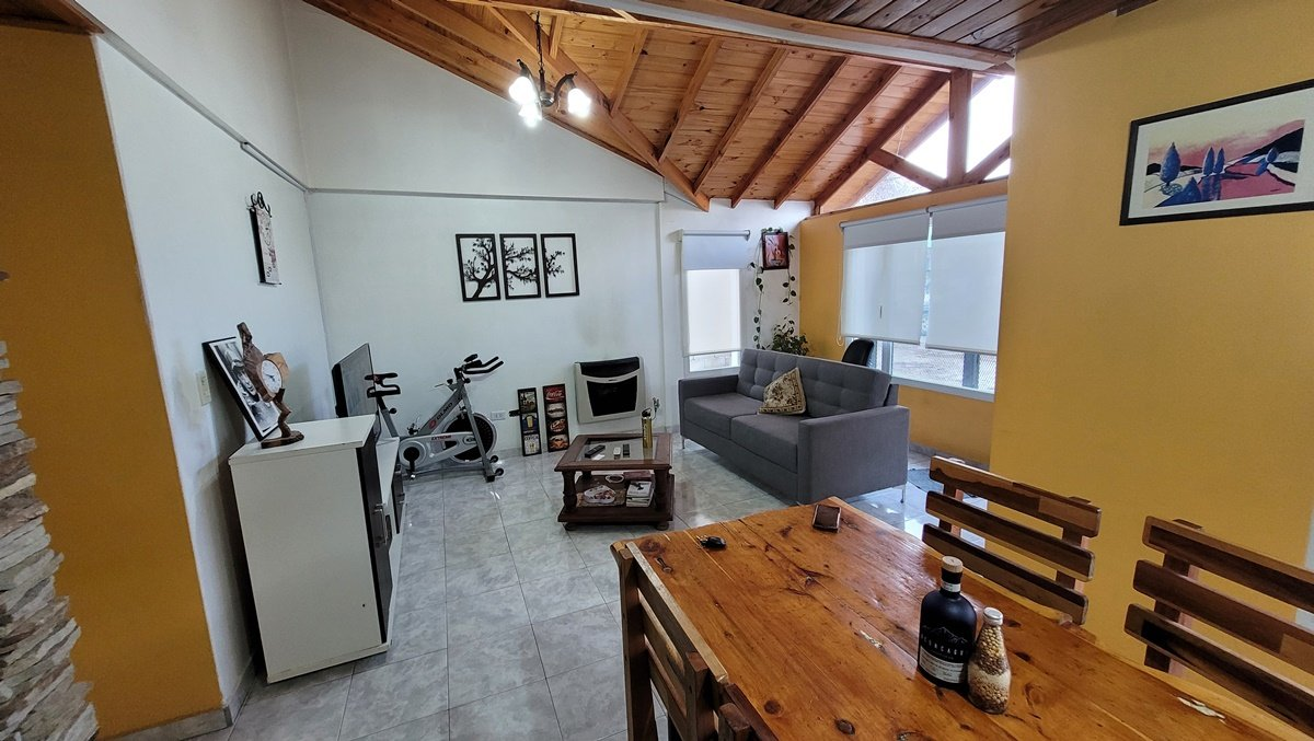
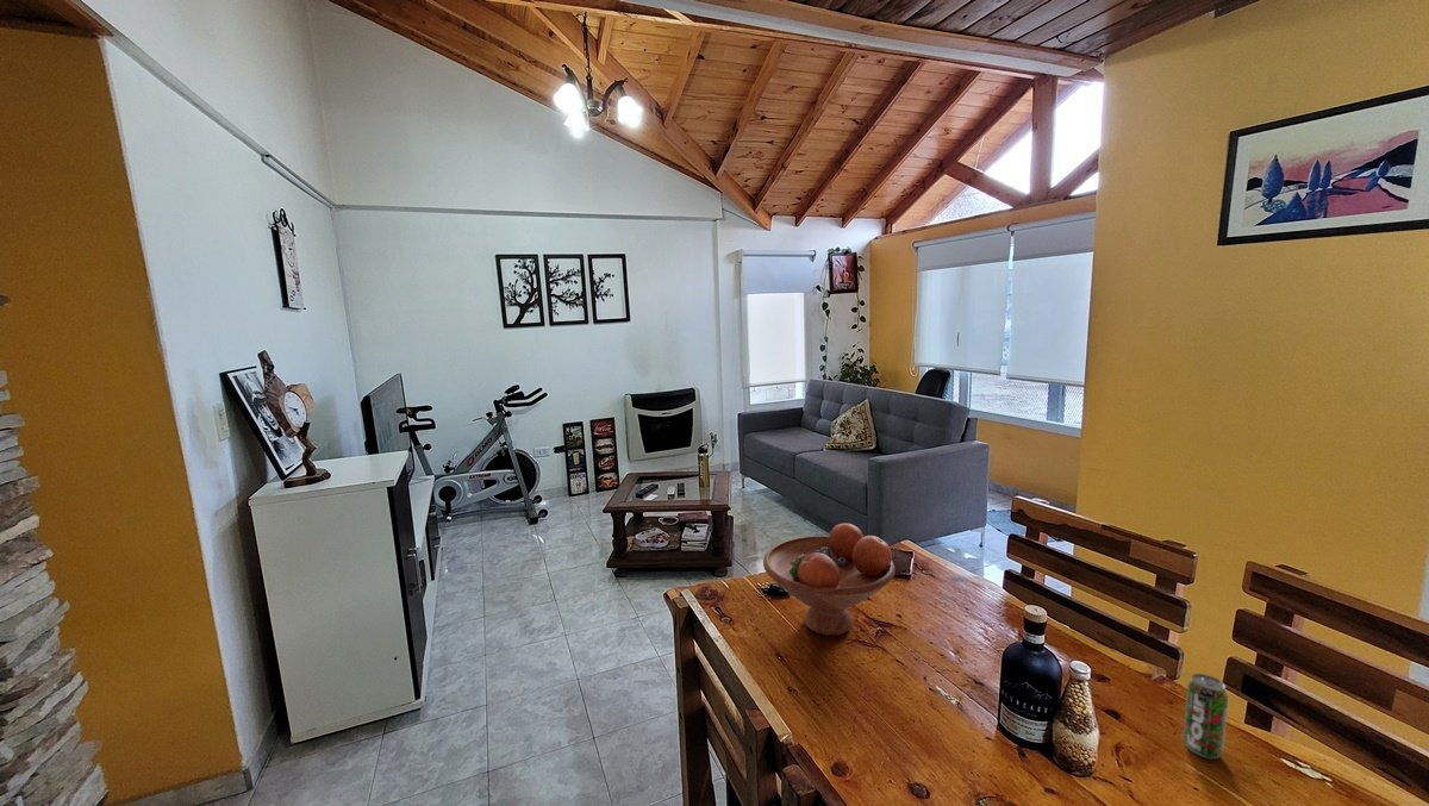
+ fruit bowl [762,521,897,637]
+ beverage can [1182,673,1230,761]
